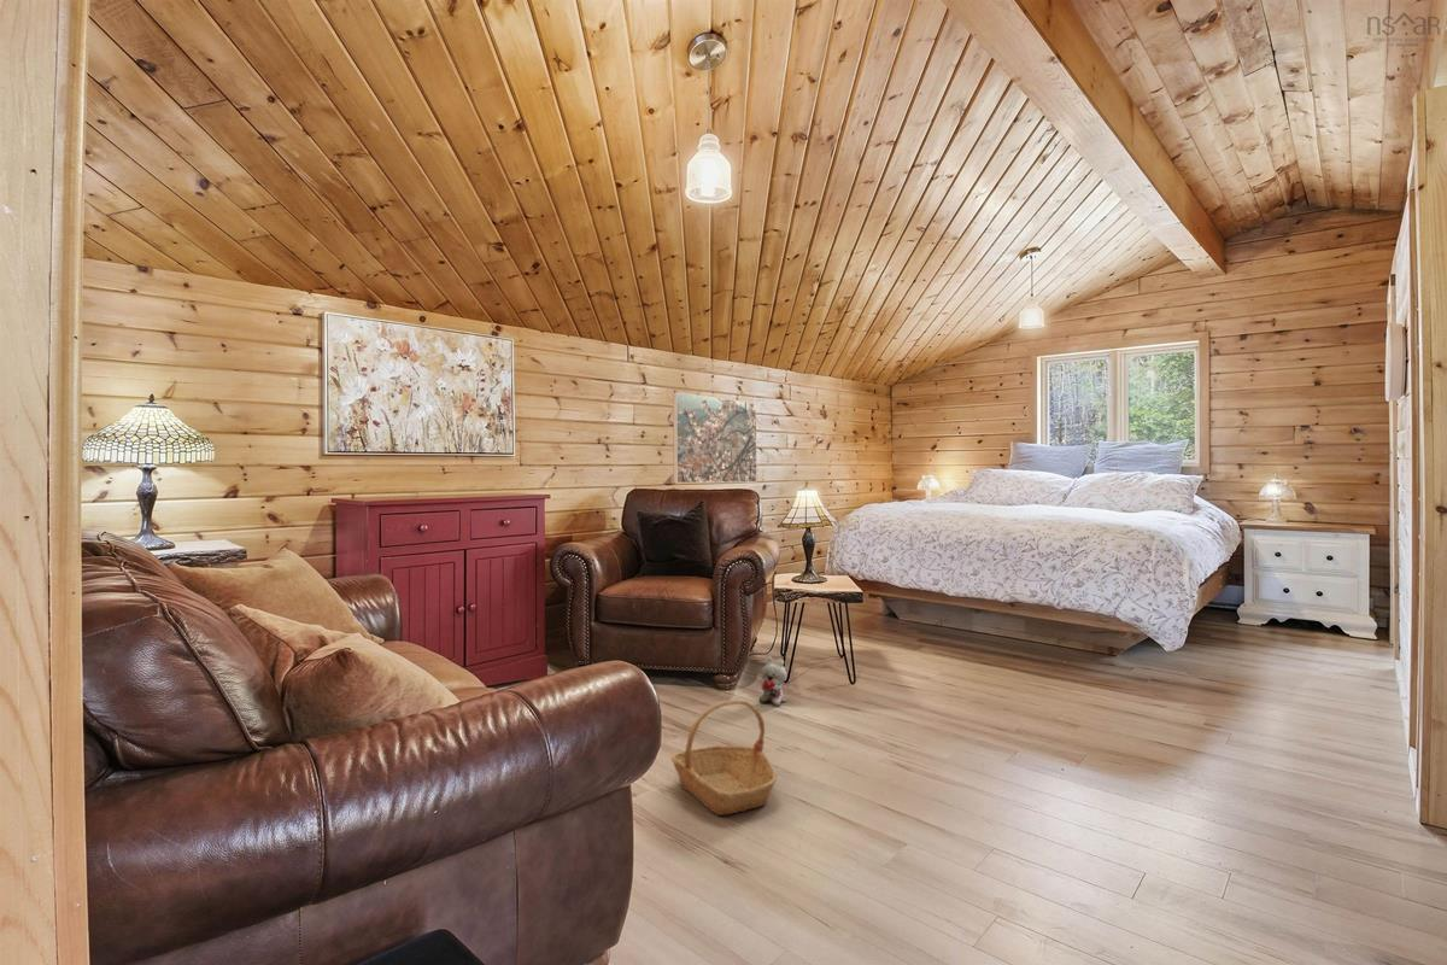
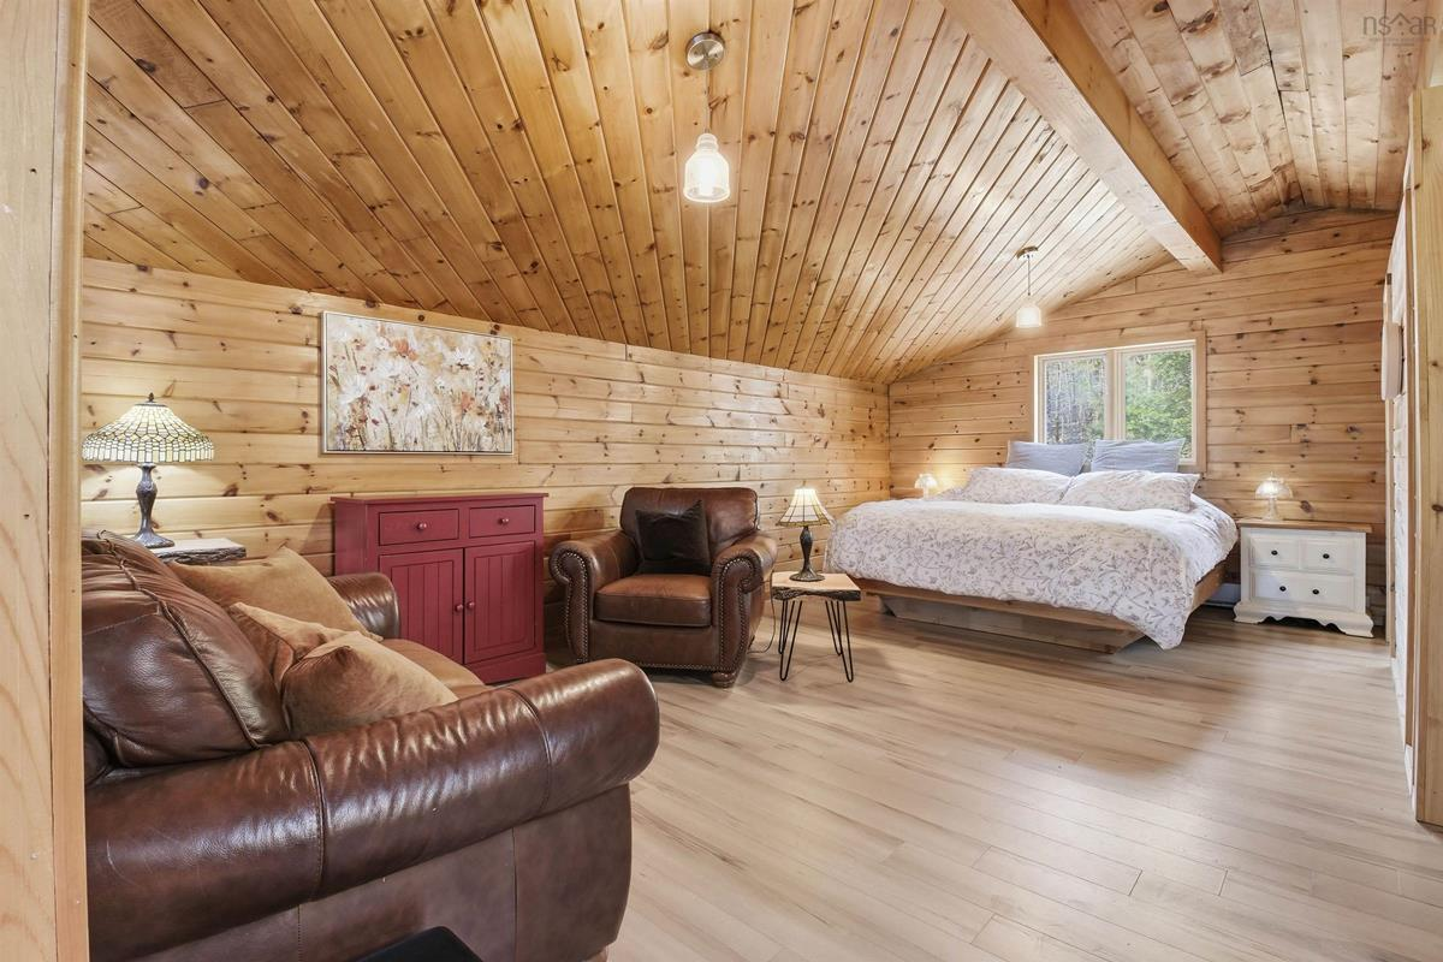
- plush toy [757,656,789,707]
- basket [669,698,779,817]
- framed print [672,391,758,484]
